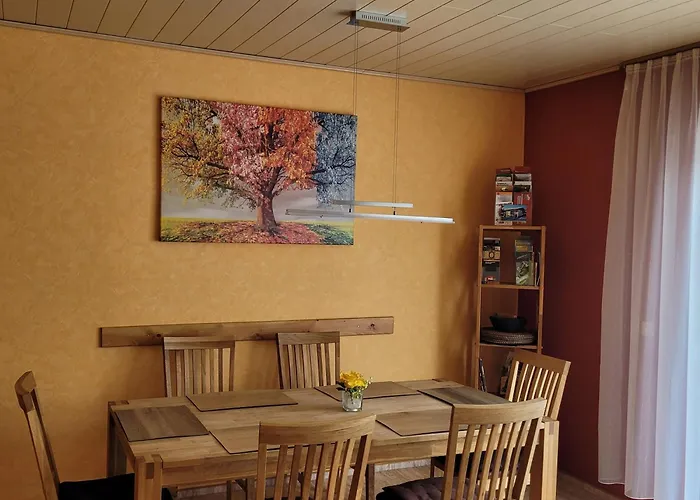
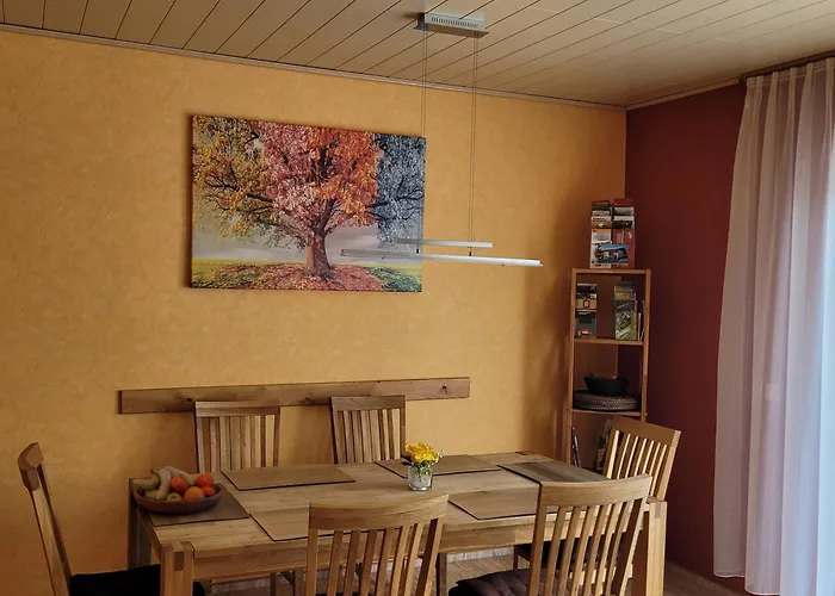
+ fruit bowl [129,465,224,515]
